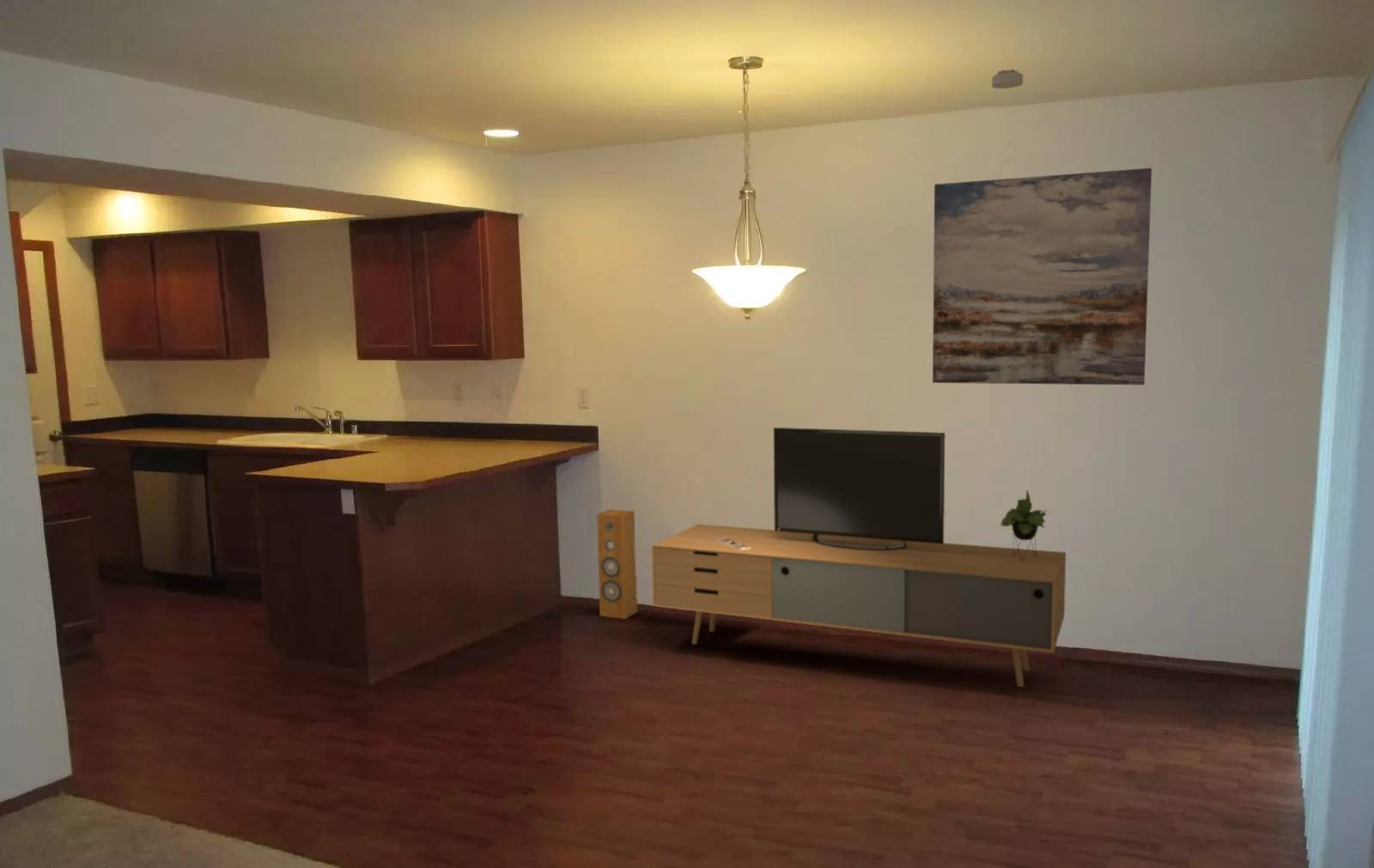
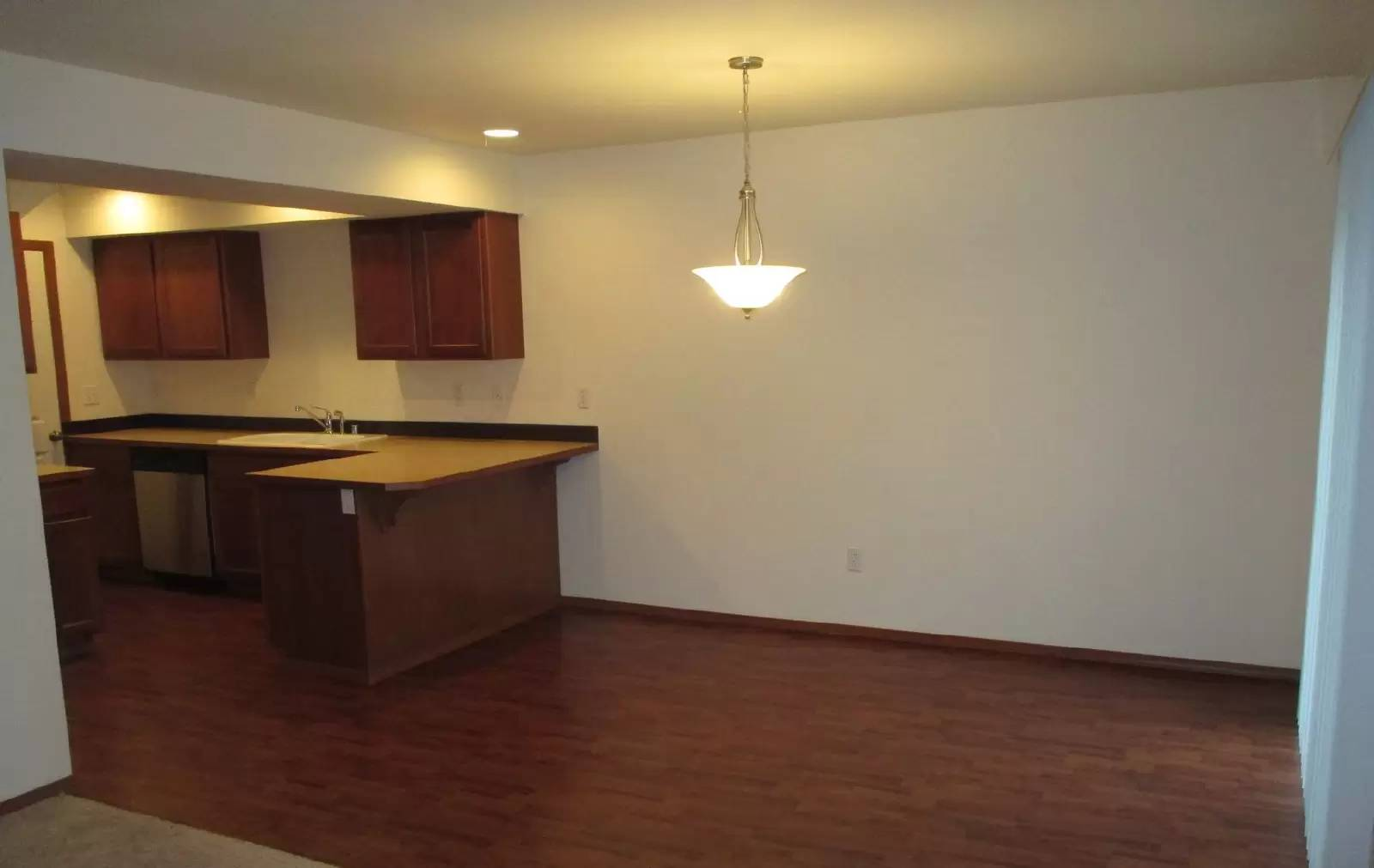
- media console [651,427,1067,688]
- speaker [596,508,639,620]
- smoke detector [991,69,1024,89]
- wall art [932,167,1152,385]
